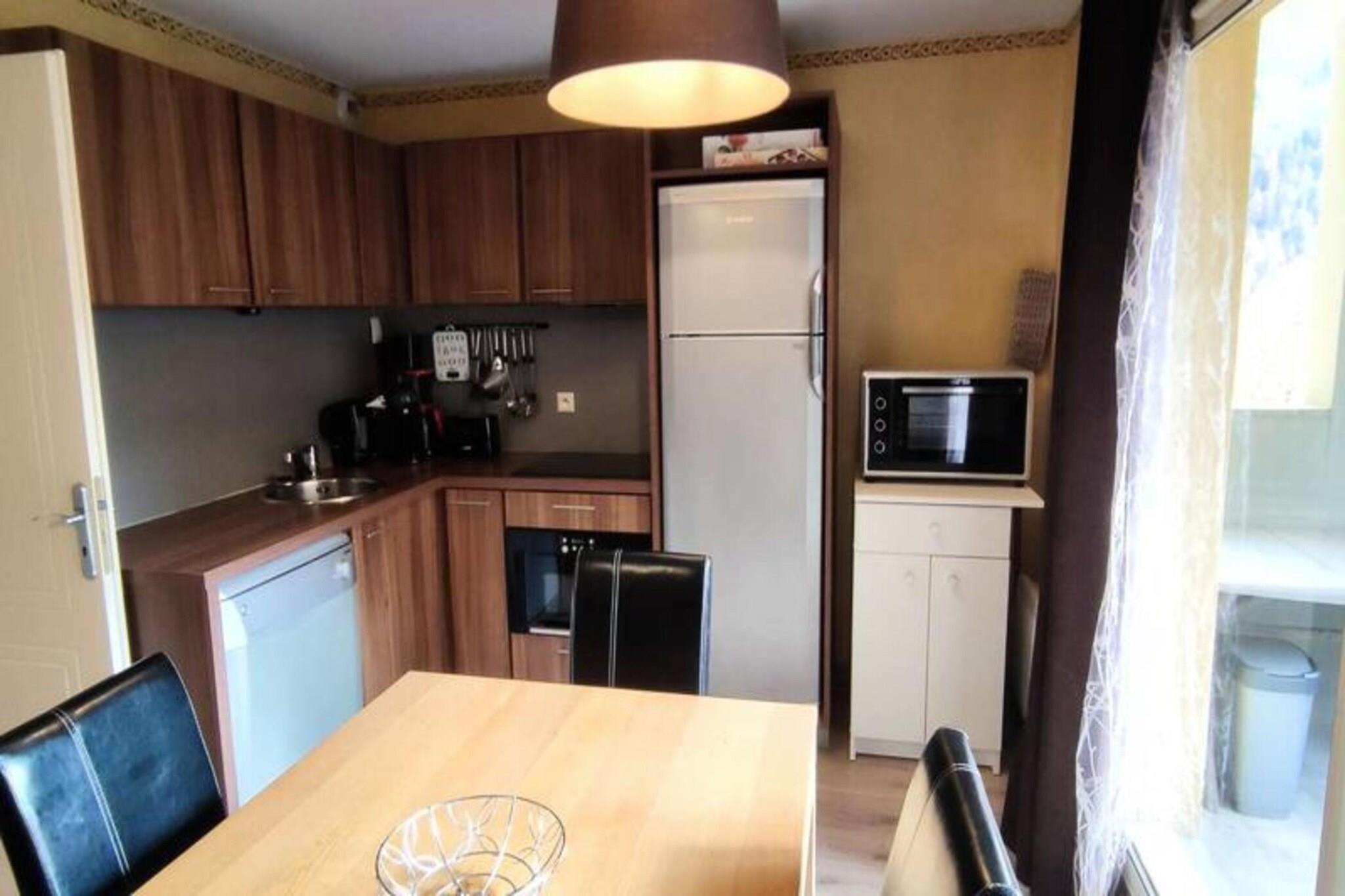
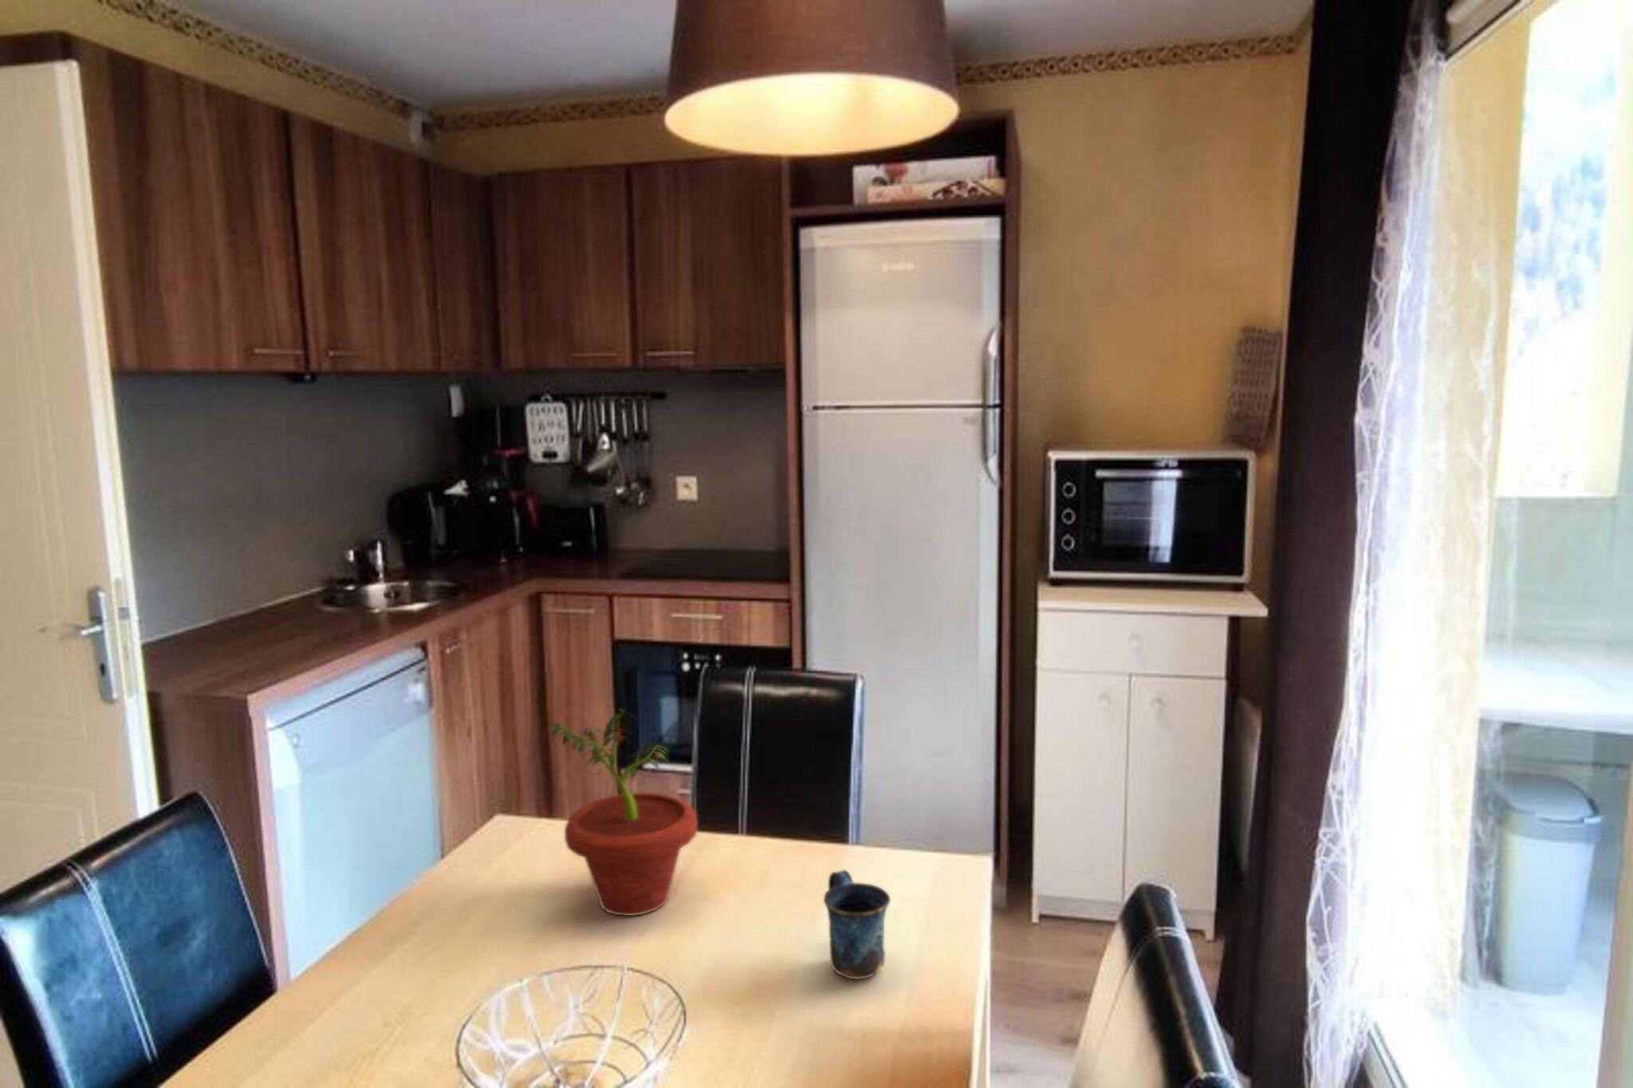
+ potted plant [546,709,698,917]
+ mug [823,869,891,980]
